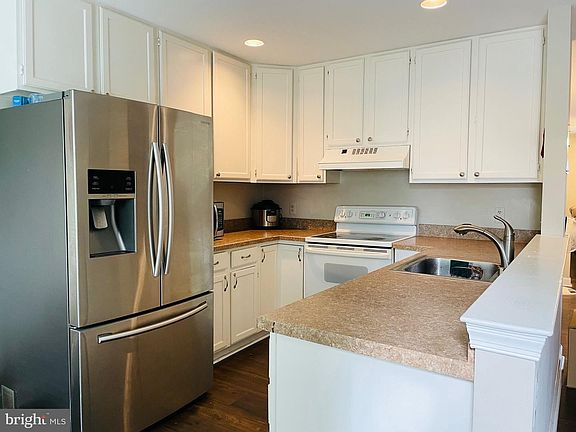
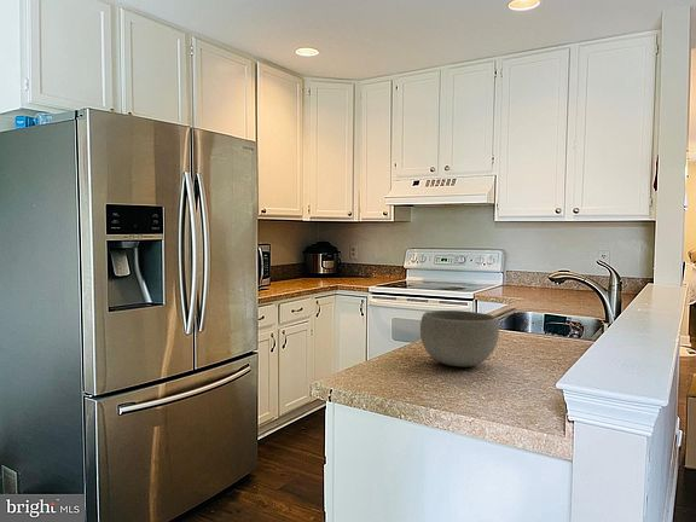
+ bowl [419,309,500,367]
